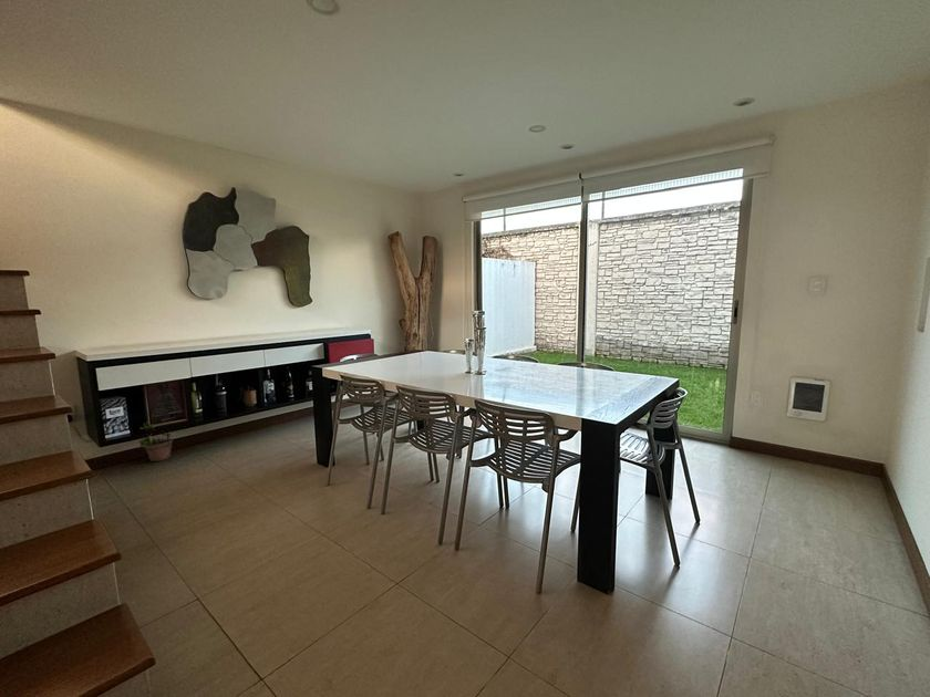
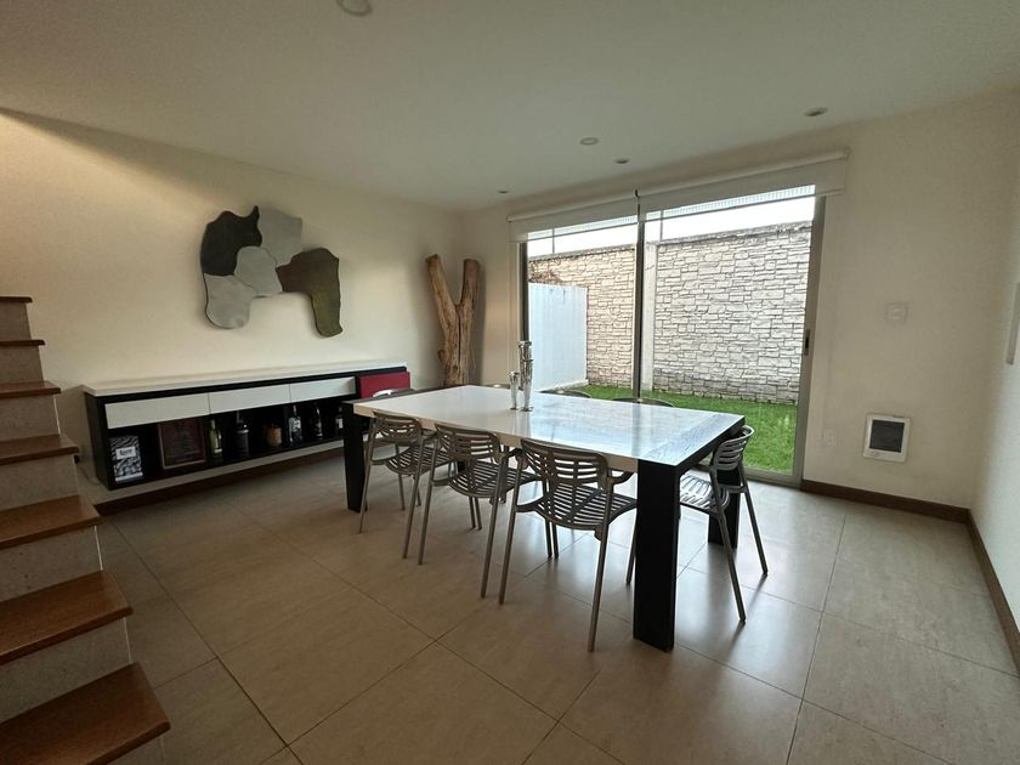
- potted plant [137,417,178,462]
